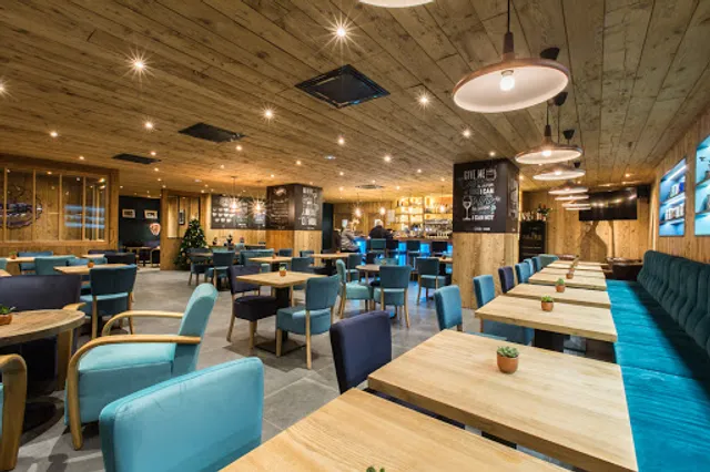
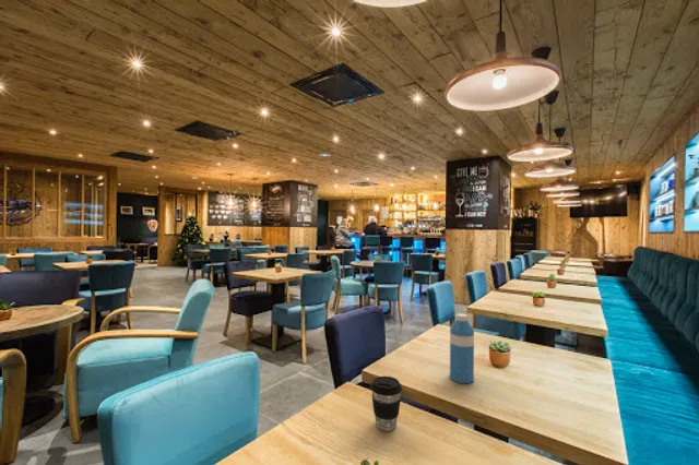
+ coffee cup [370,375,403,432]
+ water bottle [449,312,475,384]
